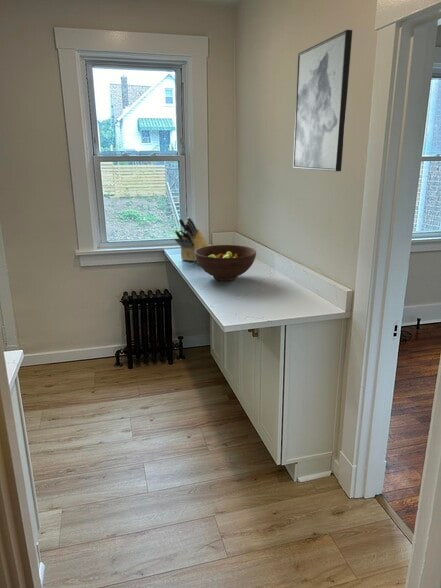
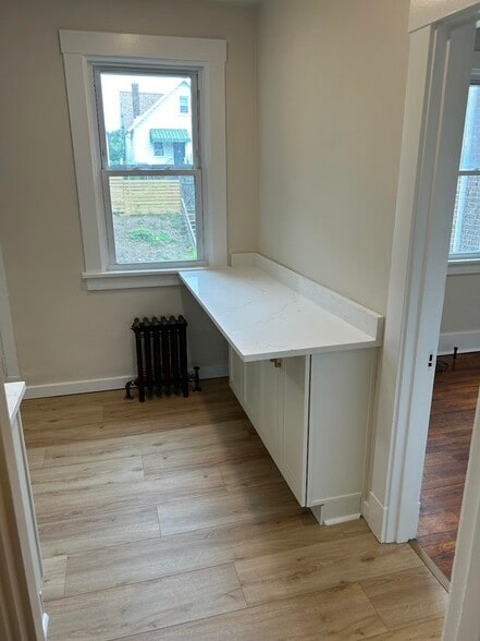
- fruit bowl [195,244,257,282]
- wall art [292,29,353,172]
- knife block [174,216,209,262]
